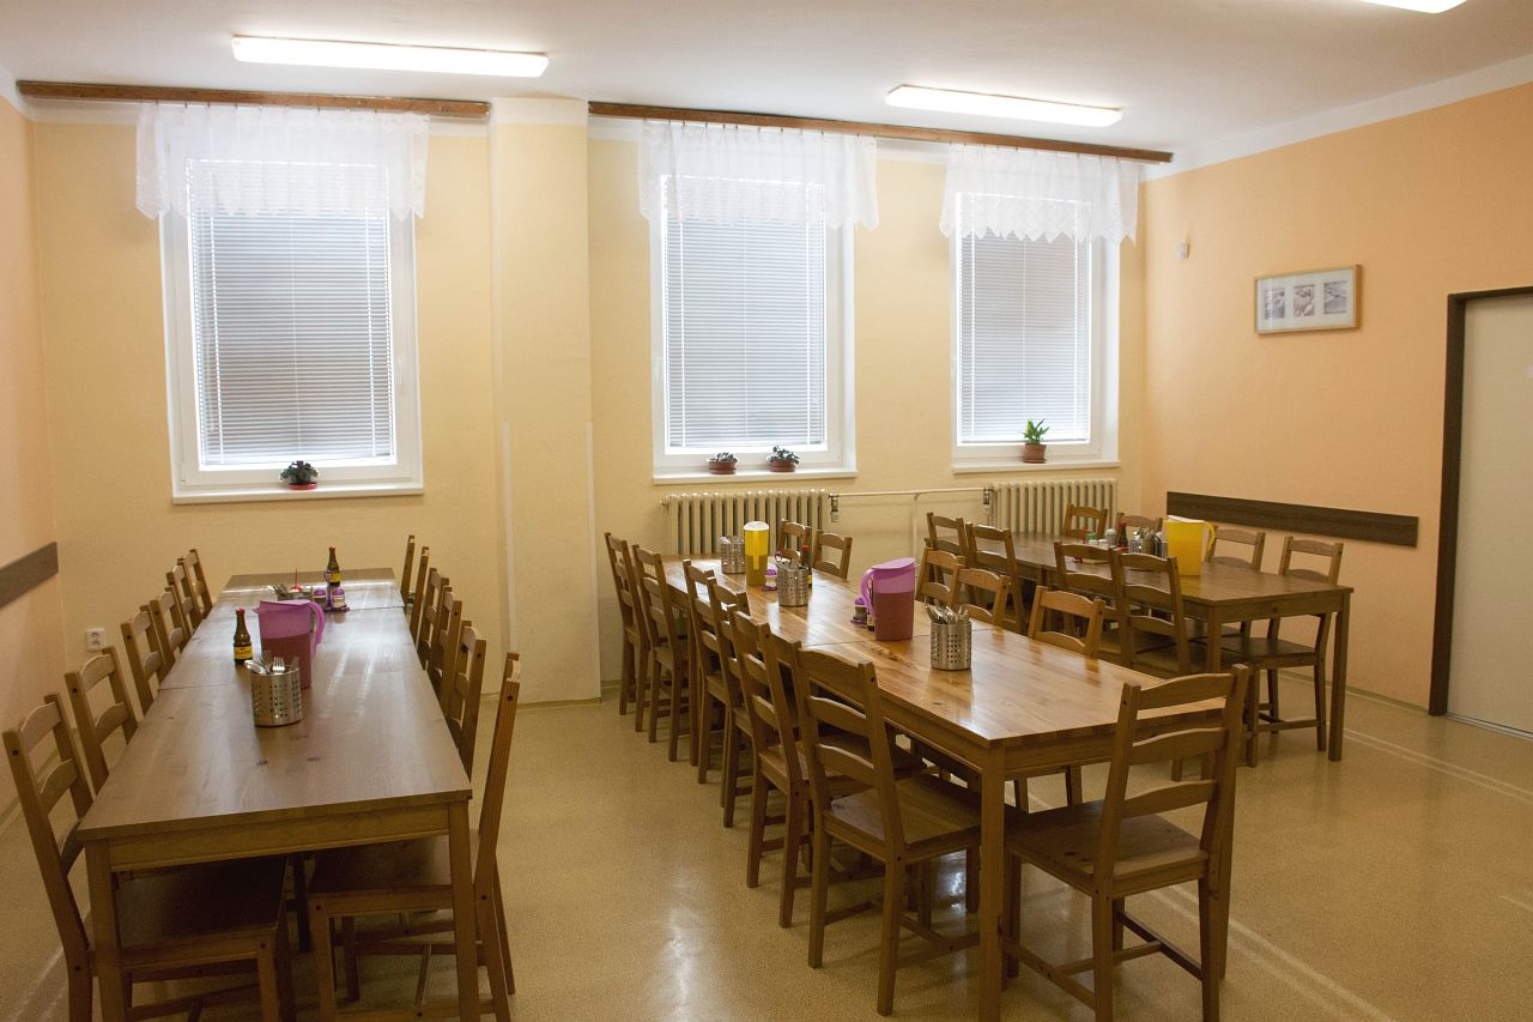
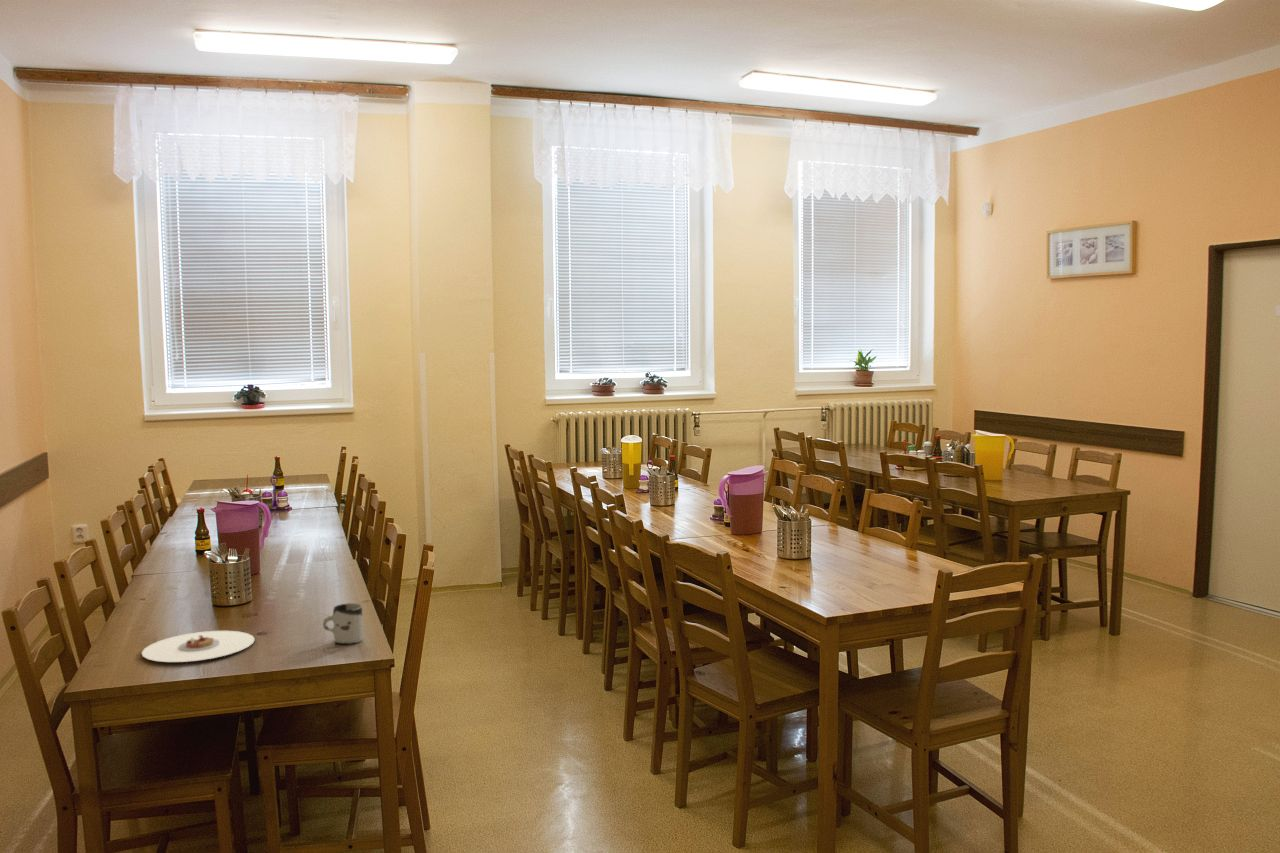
+ cup [322,602,364,645]
+ plate [141,630,256,663]
